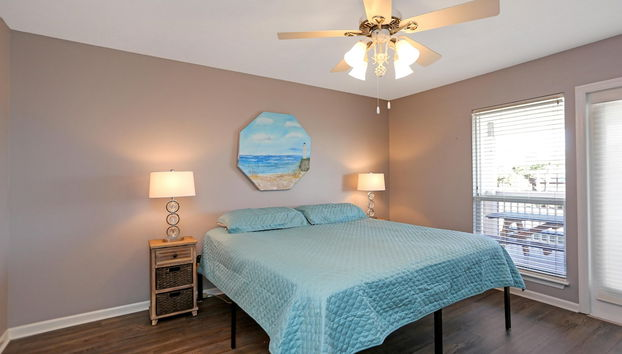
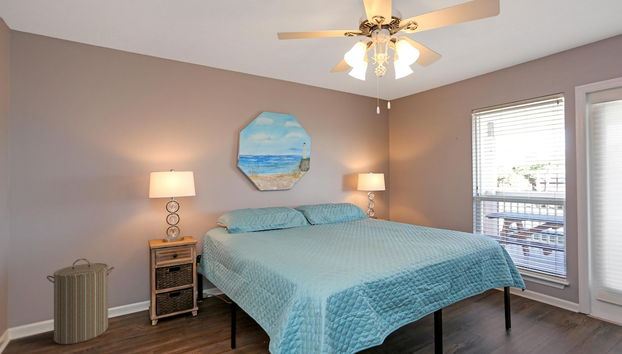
+ laundry hamper [46,258,115,345]
